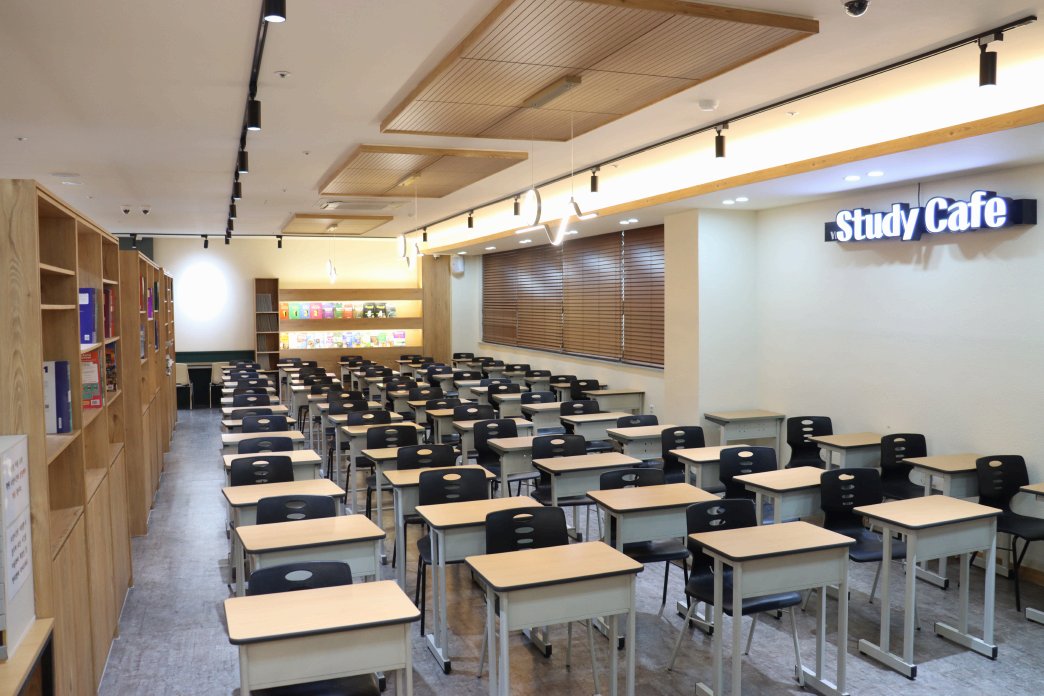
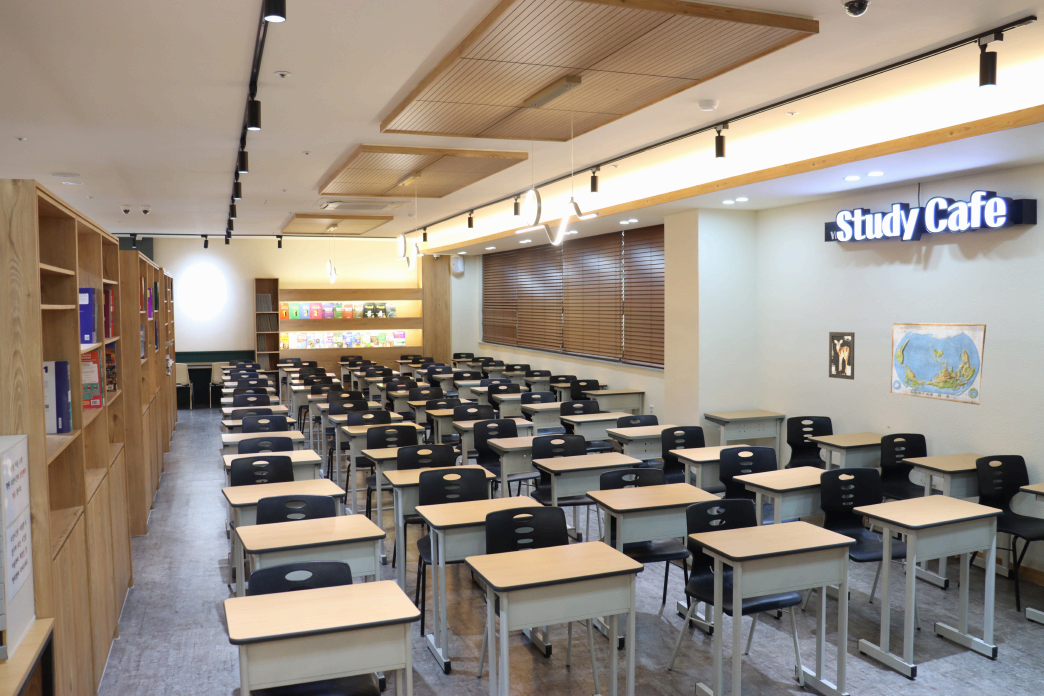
+ world map [889,322,987,406]
+ wall art [828,331,856,381]
